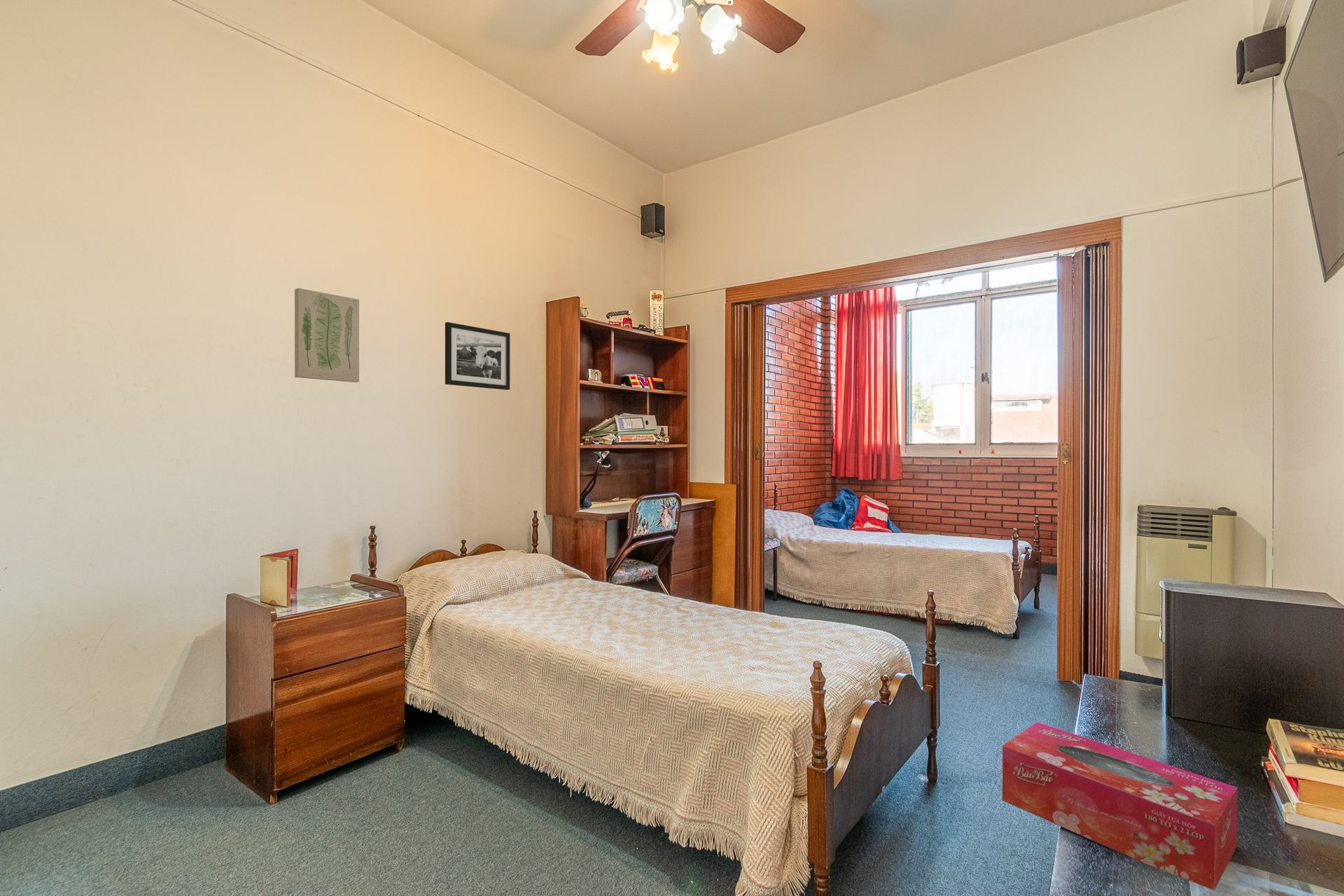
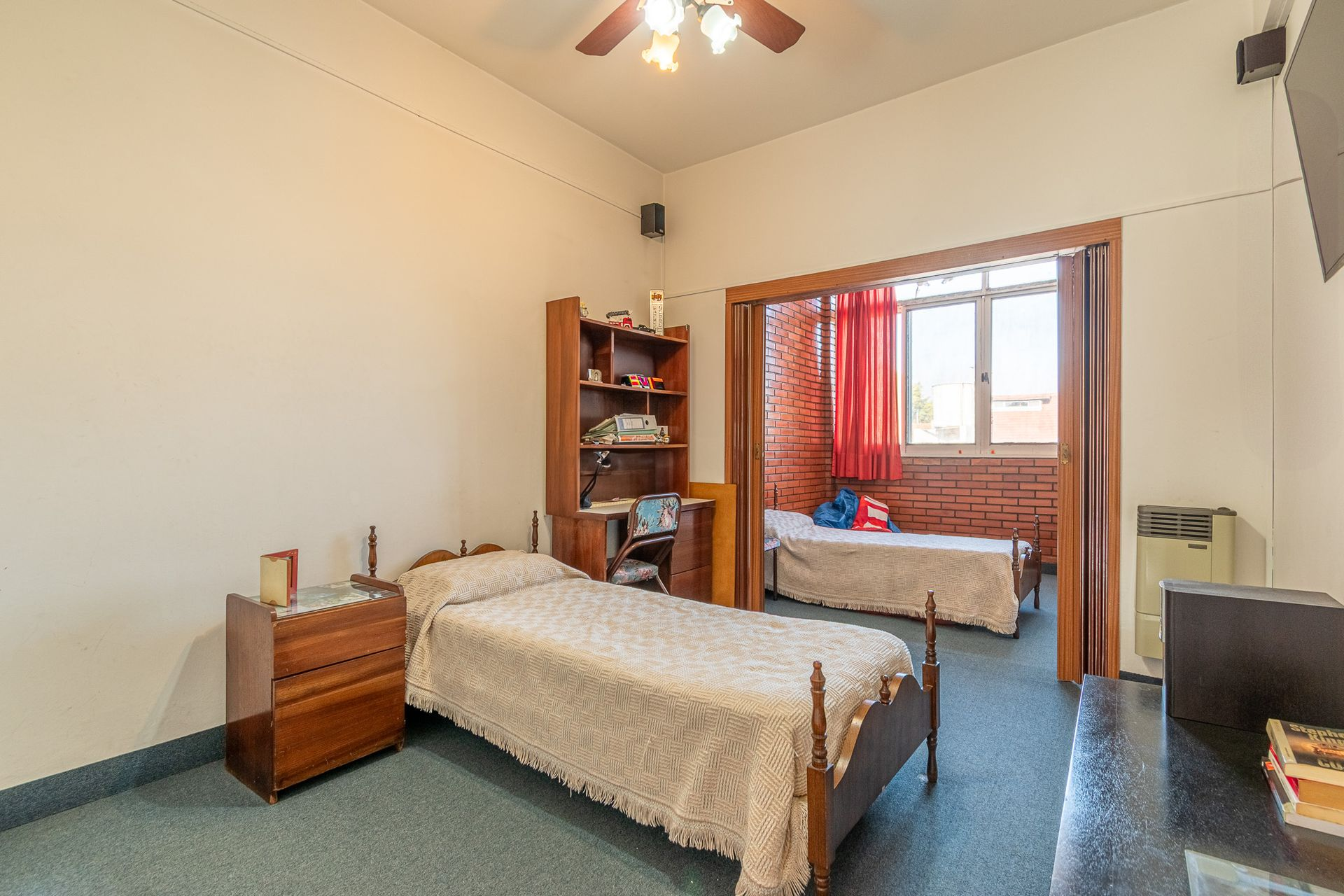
- wall art [294,288,360,383]
- tissue box [1002,721,1238,891]
- picture frame [444,321,511,391]
